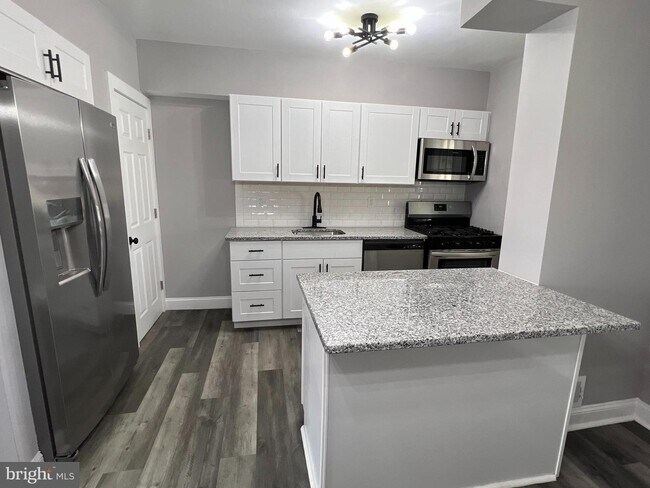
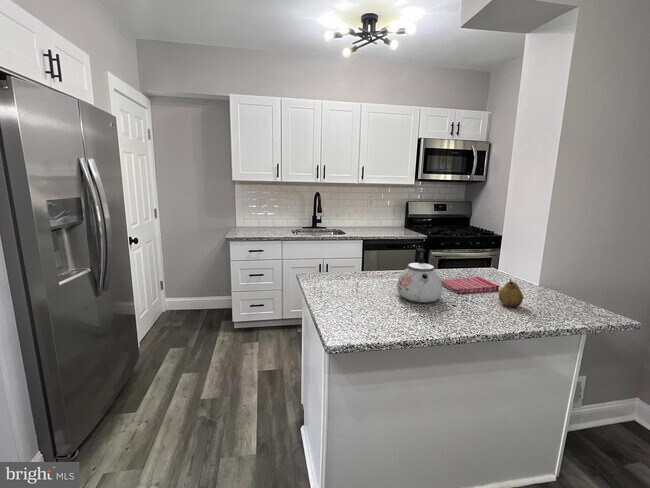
+ kettle [396,247,443,304]
+ dish towel [441,276,500,294]
+ fruit [498,278,524,309]
